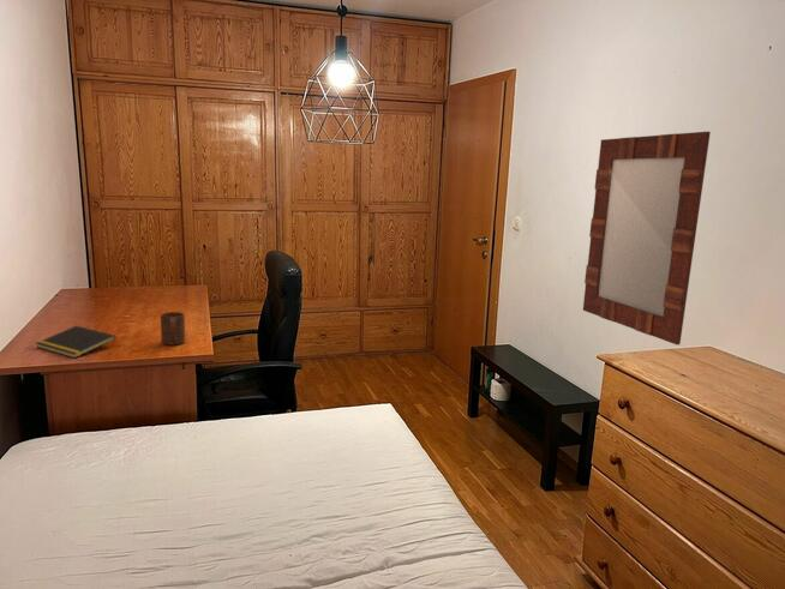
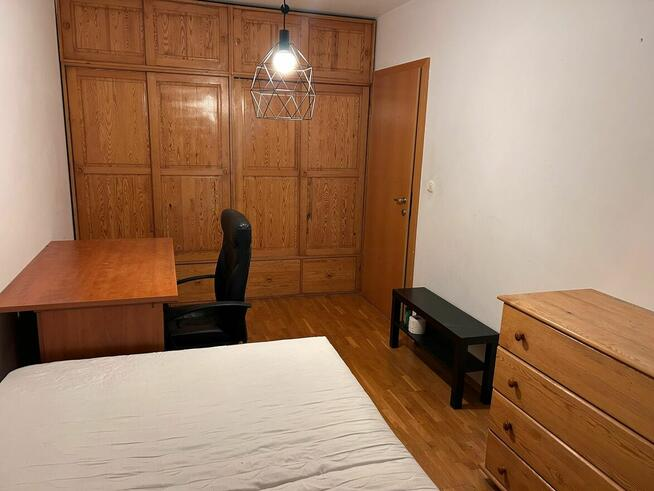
- notepad [34,325,118,359]
- cup [160,311,186,345]
- home mirror [582,131,712,345]
